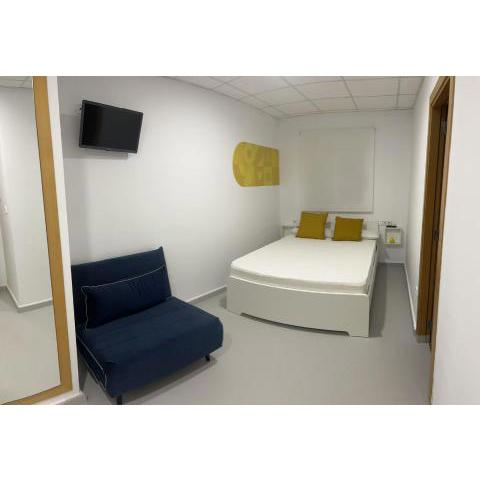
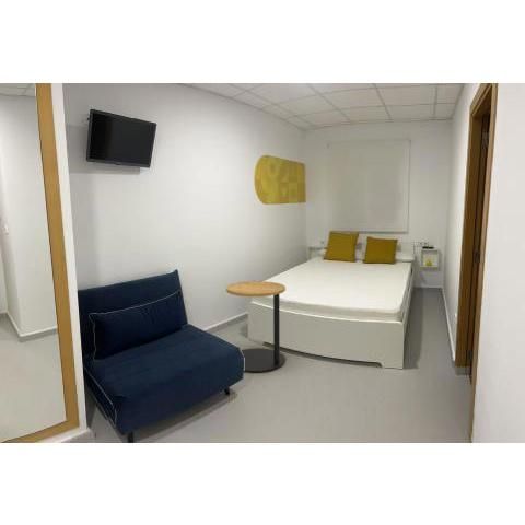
+ side table [225,280,287,373]
